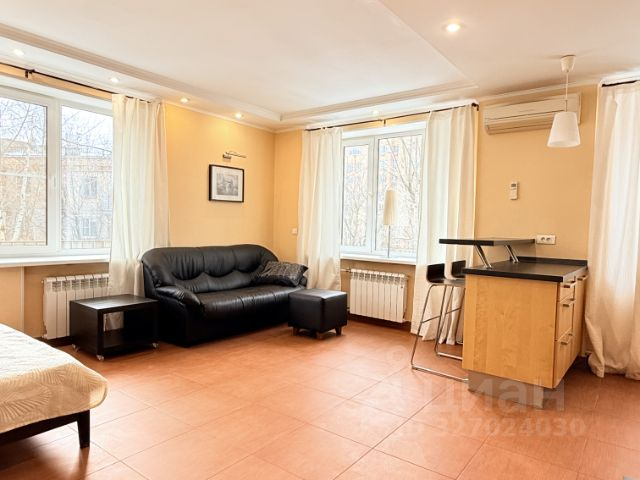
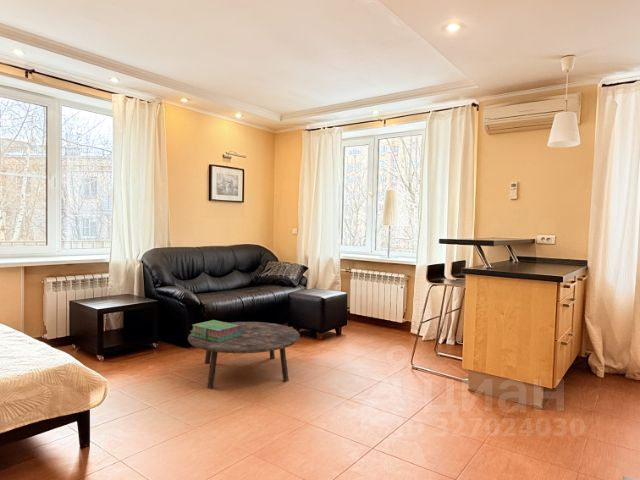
+ coffee table [187,321,301,389]
+ stack of books [190,319,242,342]
